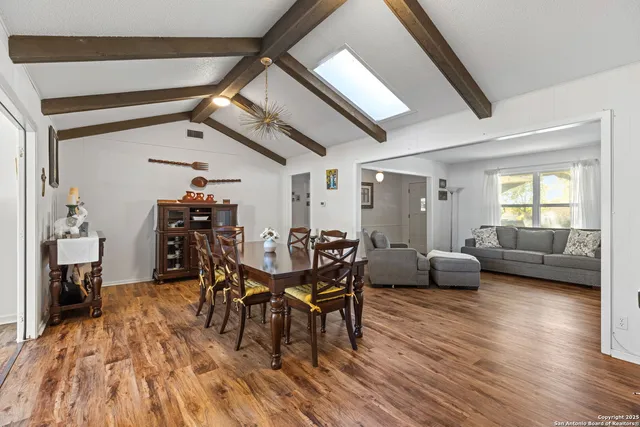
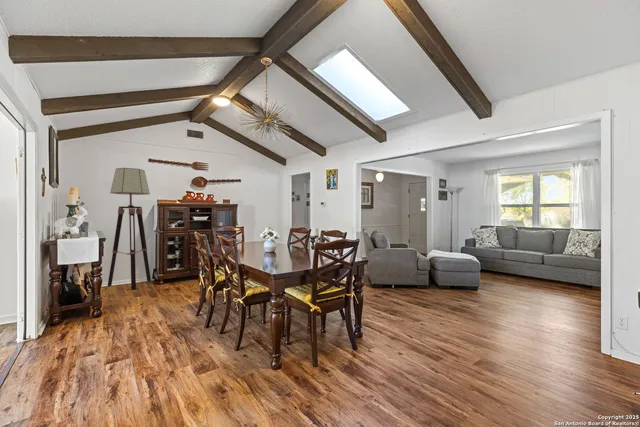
+ floor lamp [107,167,152,291]
